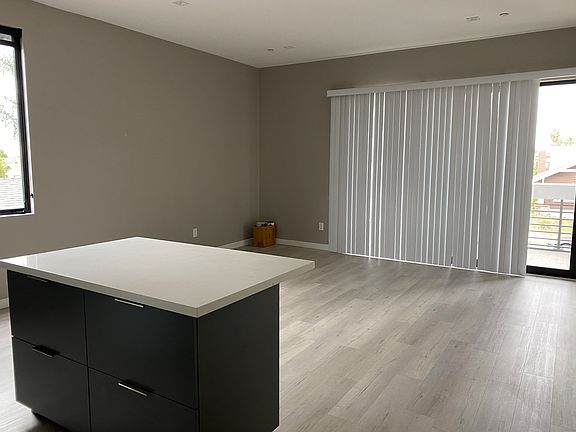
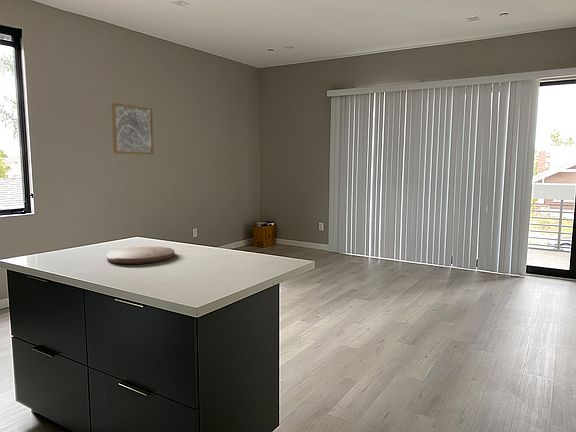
+ wall art [111,102,155,156]
+ cutting board [106,246,176,265]
